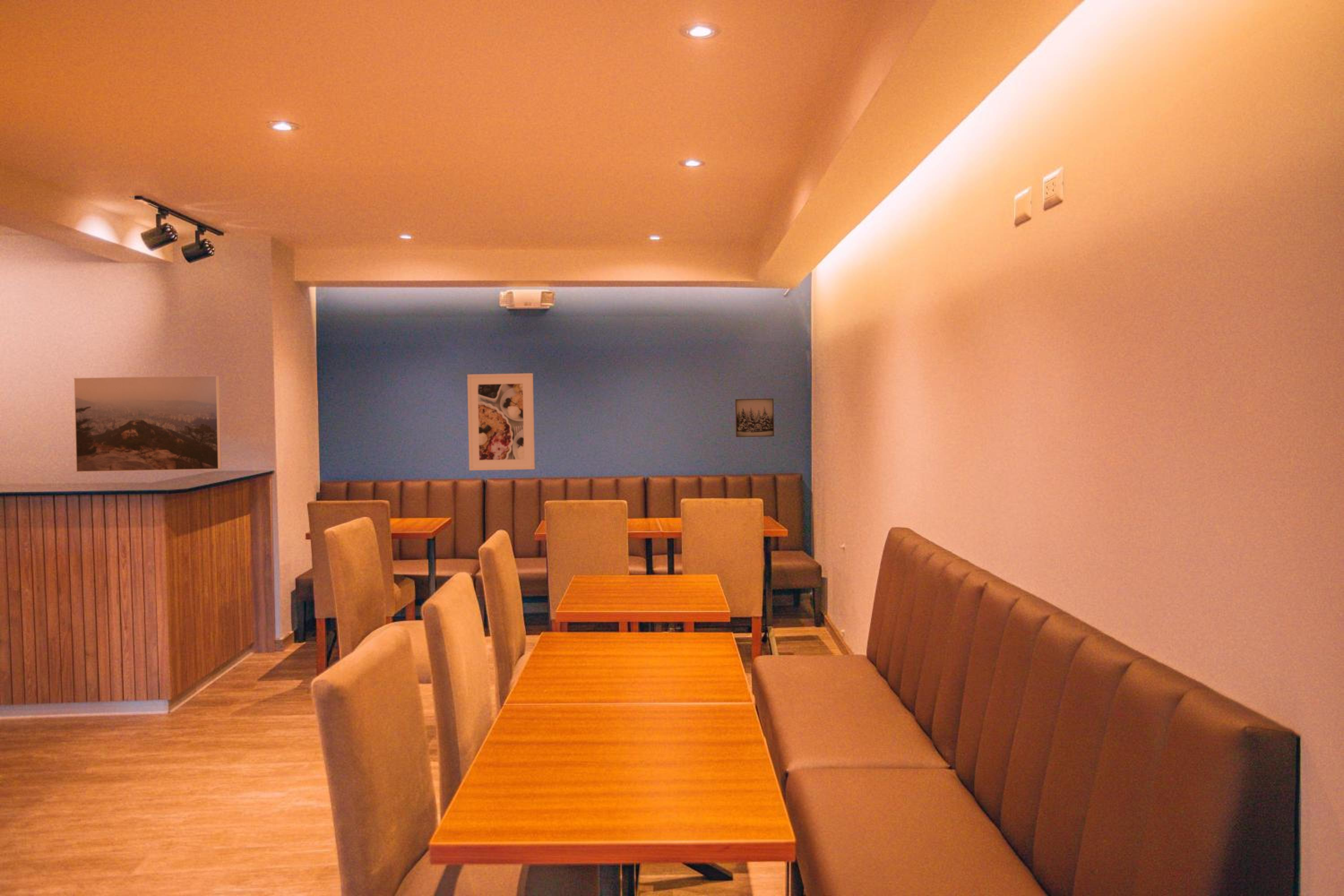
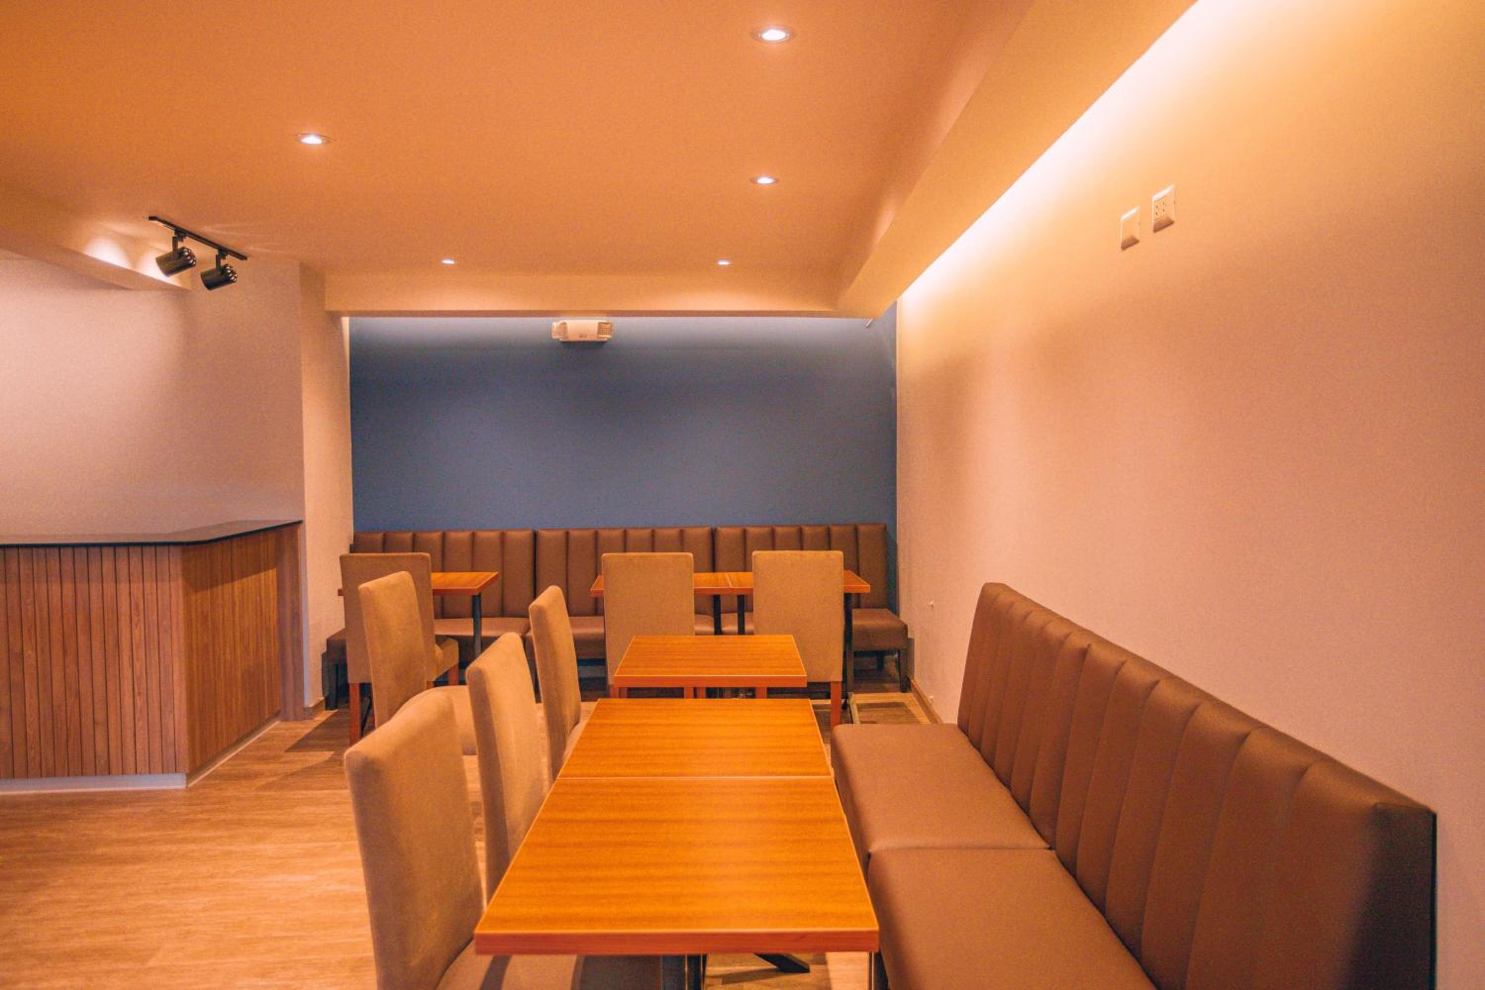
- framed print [467,373,535,471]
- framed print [73,375,222,473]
- wall art [735,398,775,438]
